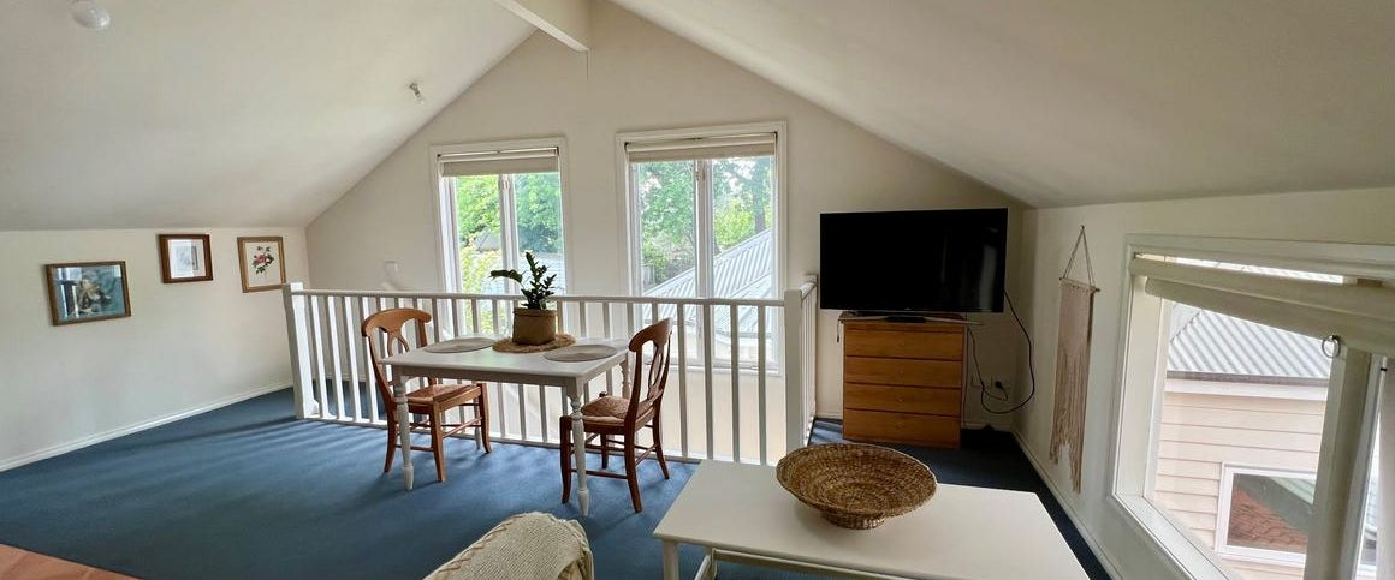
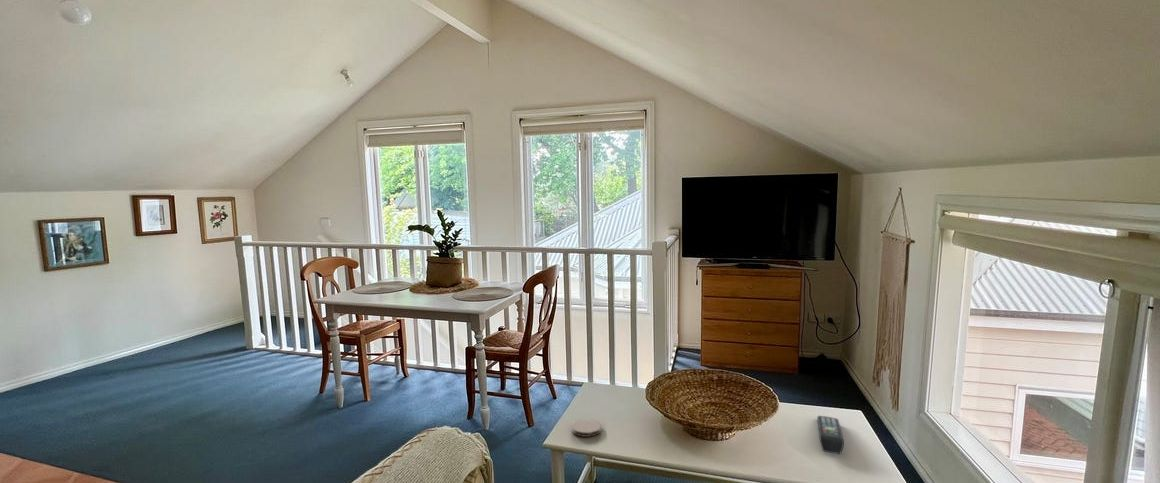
+ coaster [571,418,602,438]
+ remote control [816,415,845,455]
